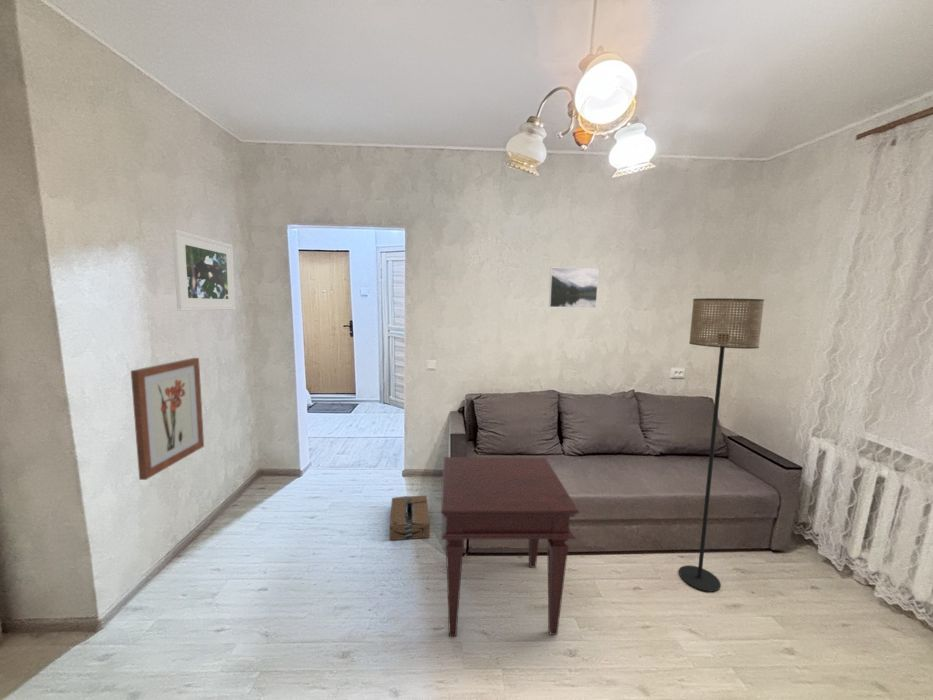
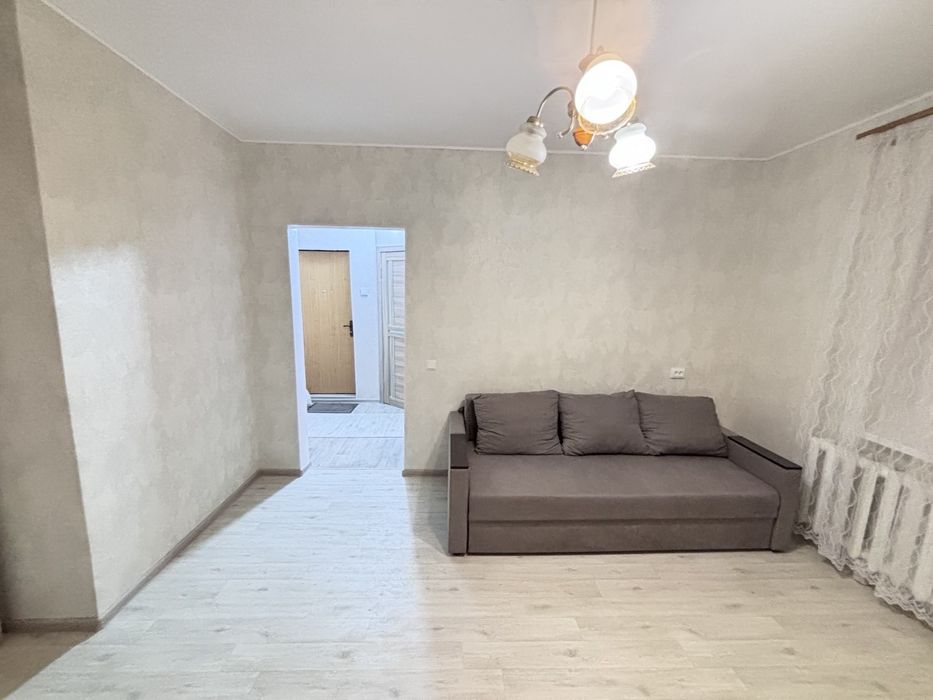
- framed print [171,228,236,312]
- floor lamp [678,297,765,593]
- side table [440,456,580,637]
- cardboard box [389,495,430,541]
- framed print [548,267,600,309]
- wall art [130,357,205,481]
